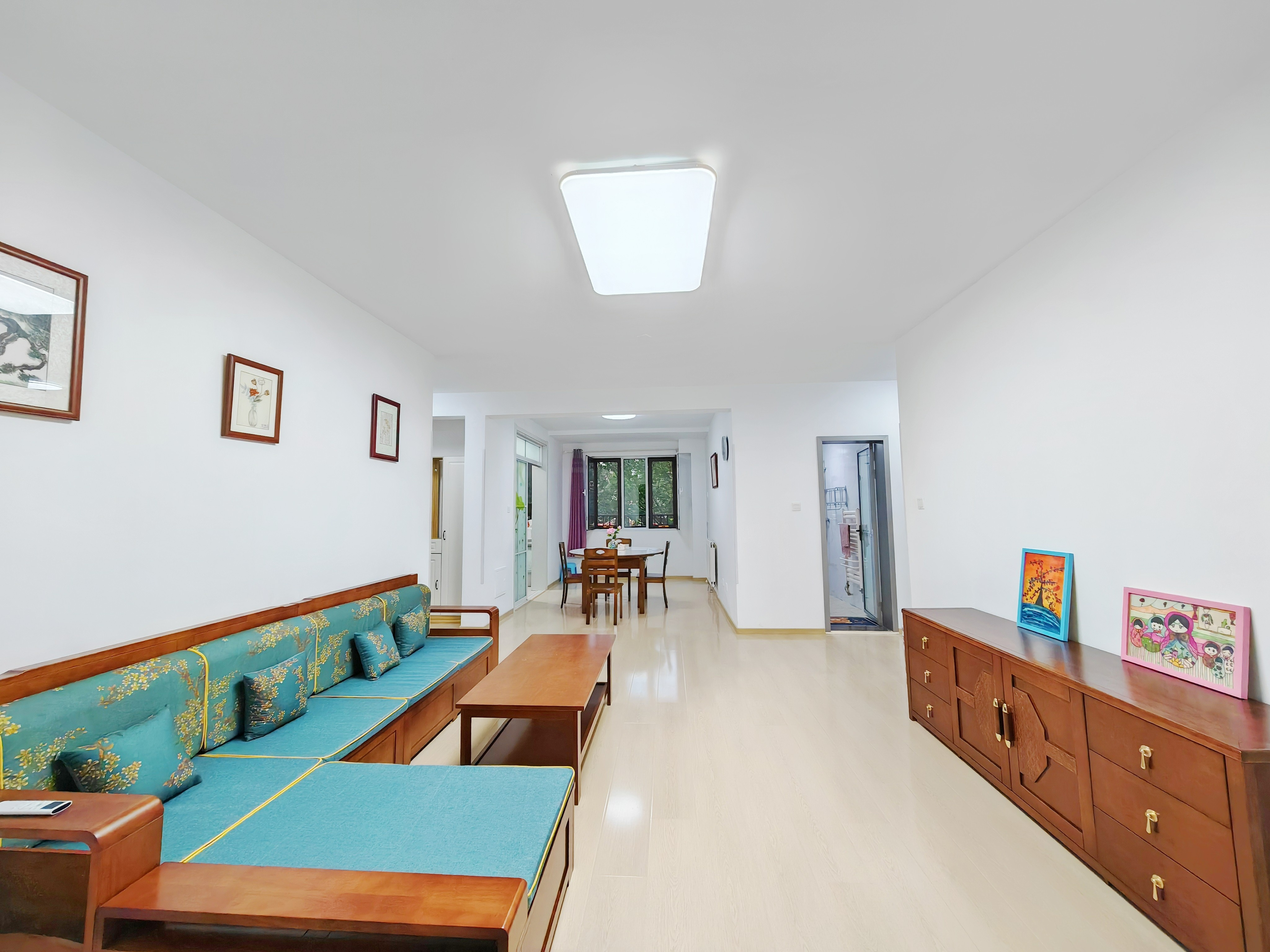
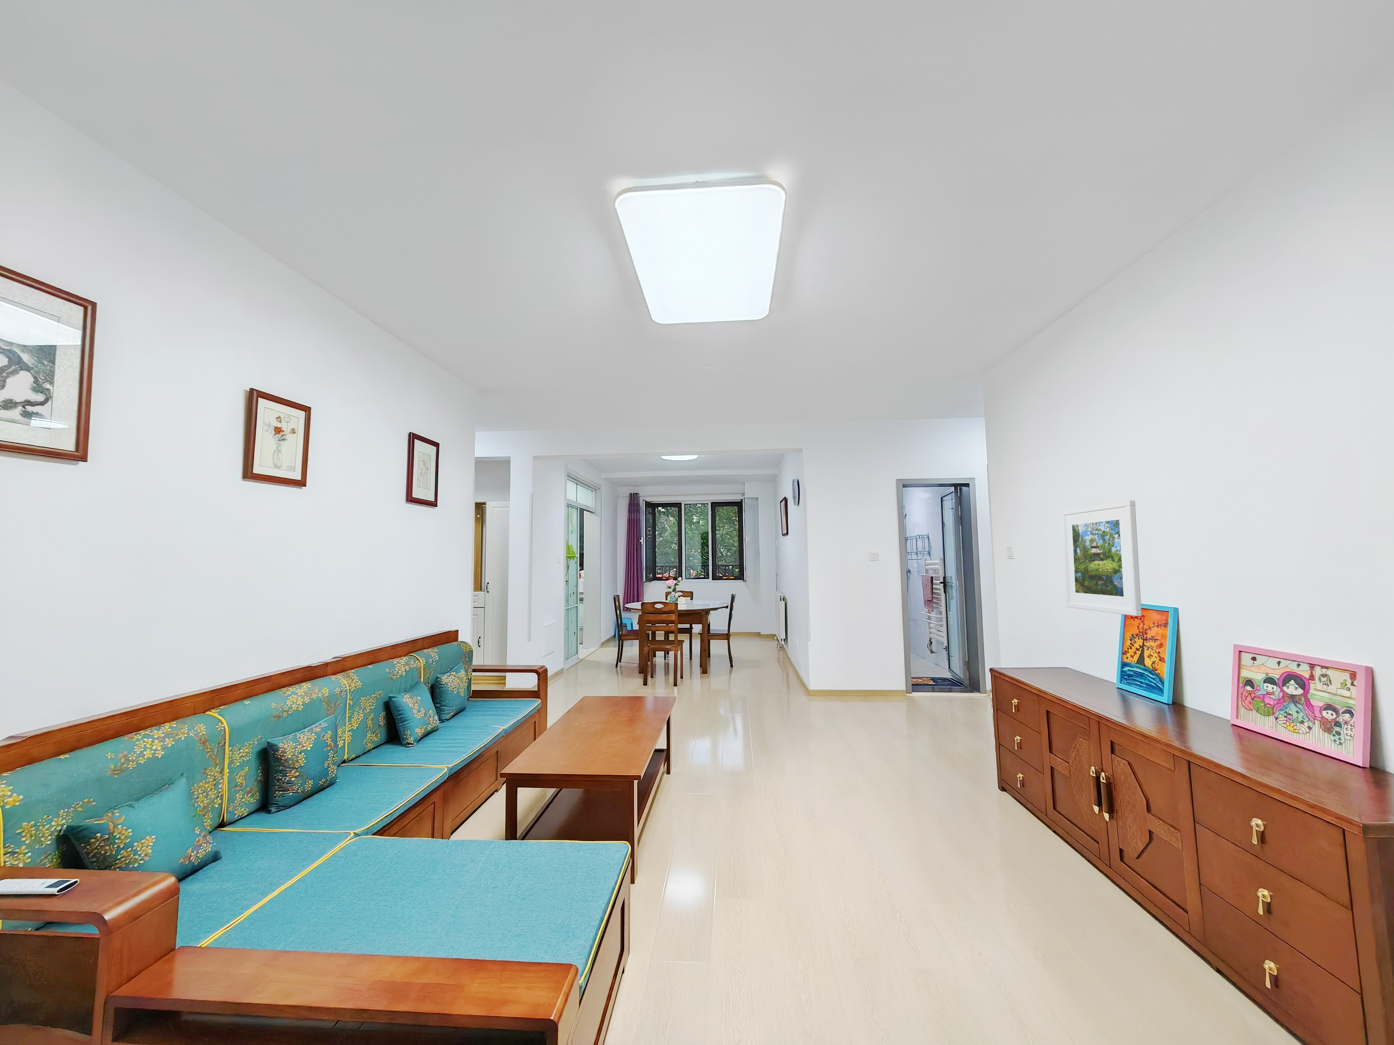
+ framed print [1060,501,1143,617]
